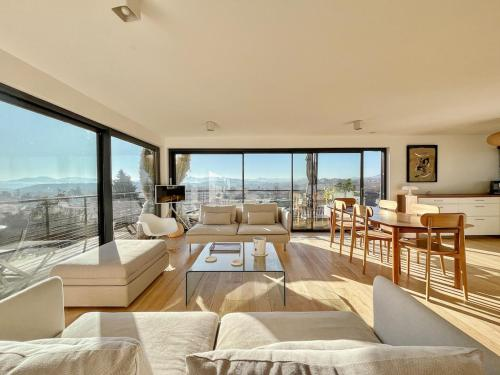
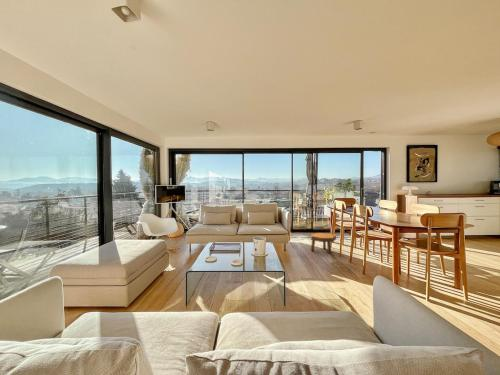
+ footstool [310,232,337,254]
